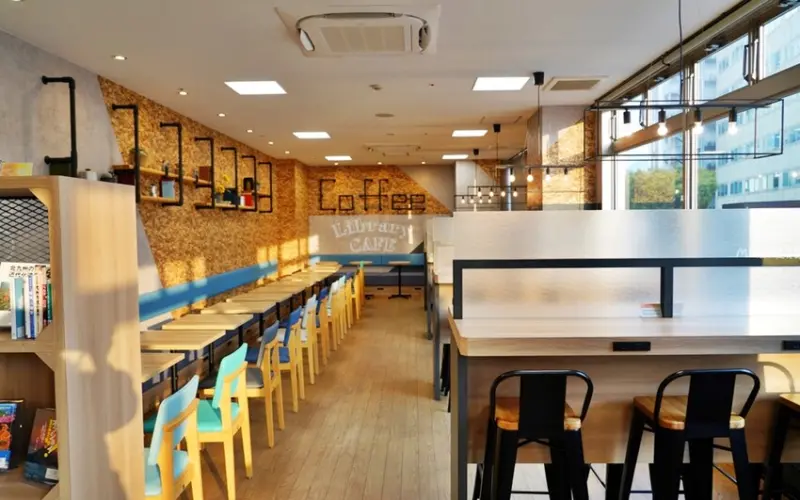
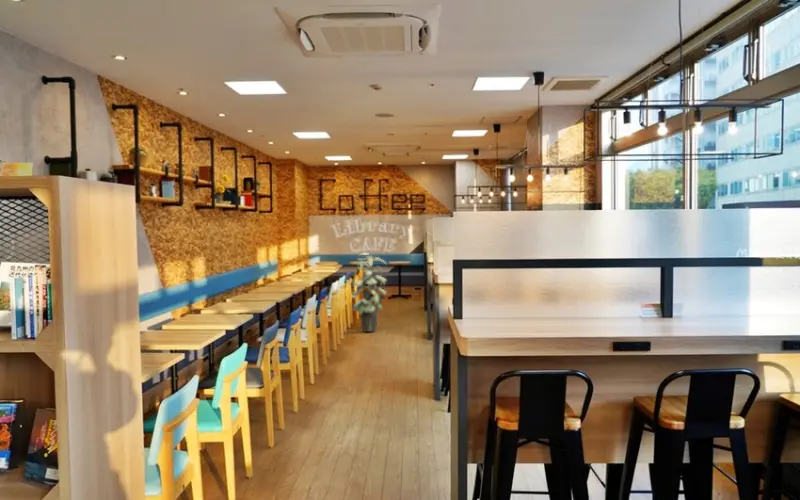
+ indoor plant [347,252,388,333]
